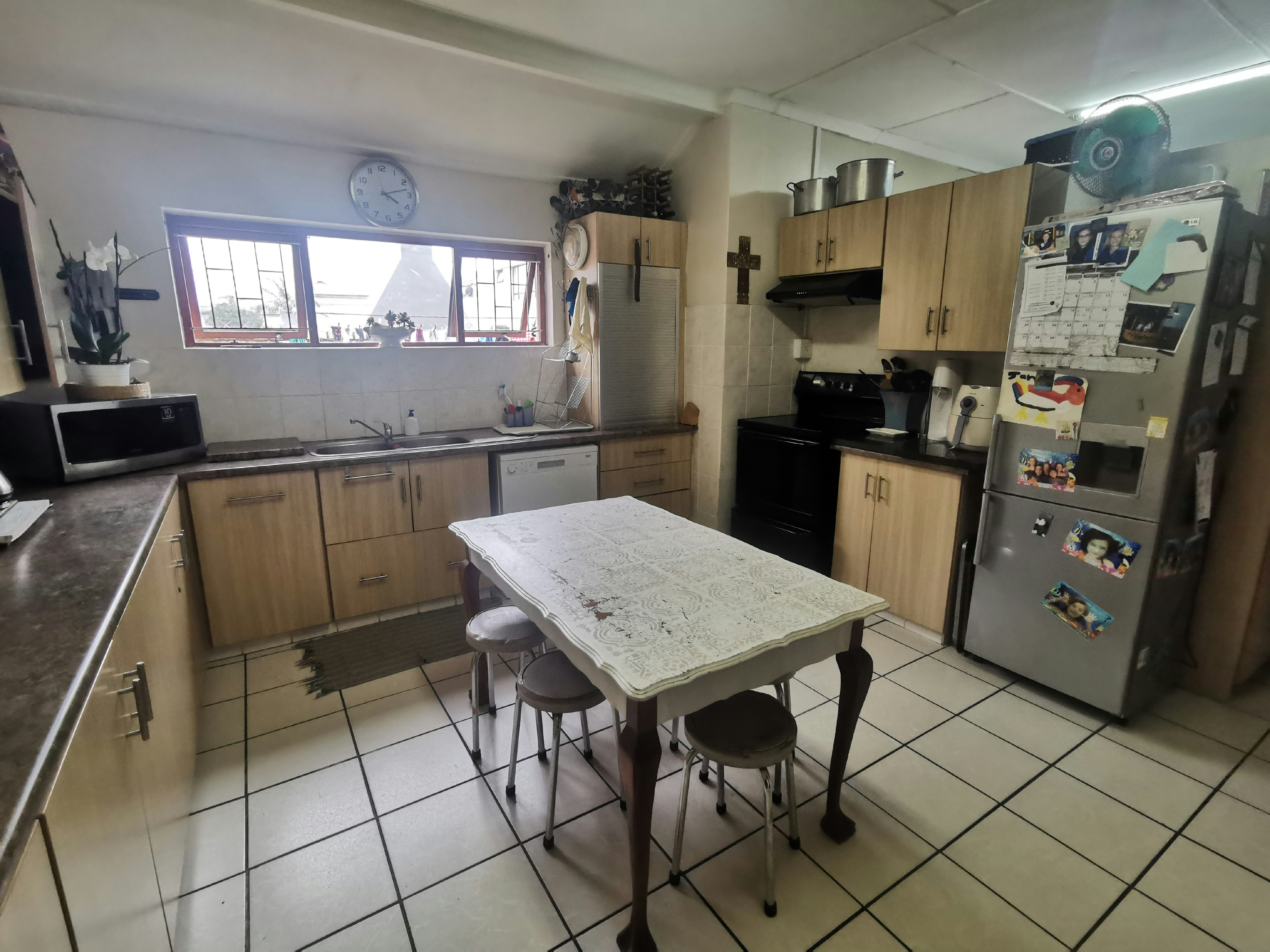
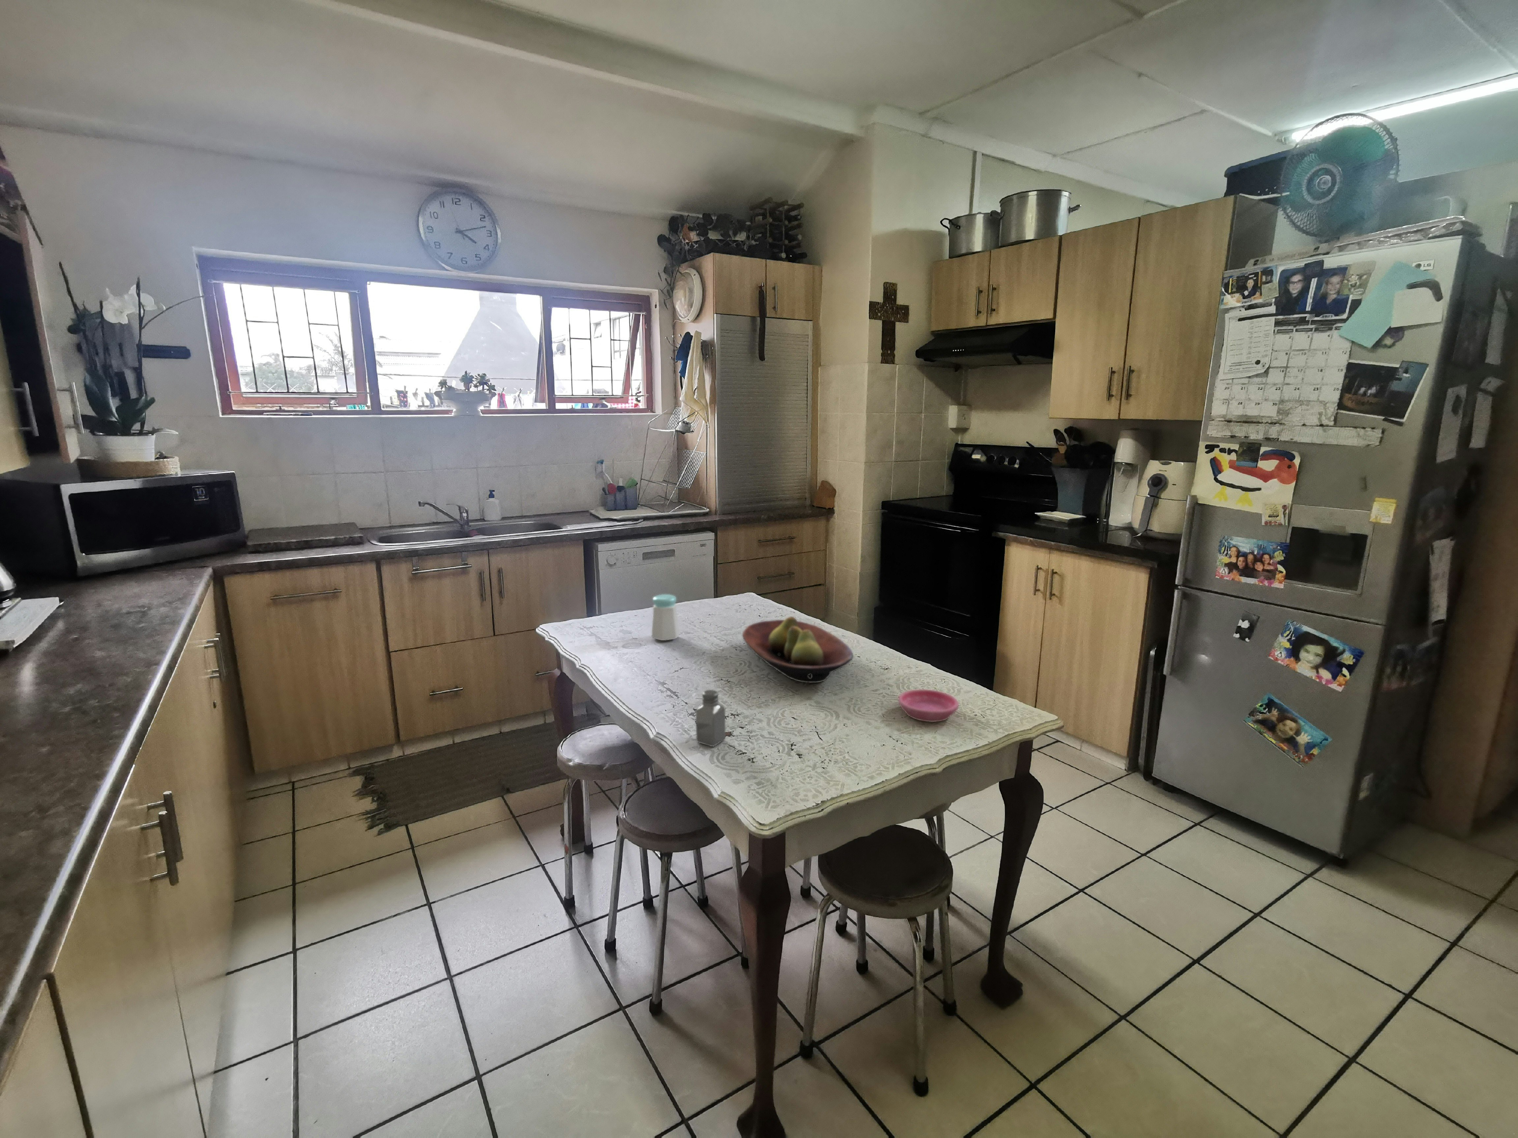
+ salt shaker [651,594,680,641]
+ saucer [898,689,959,722]
+ saltshaker [696,690,726,747]
+ fruit bowl [742,617,853,683]
